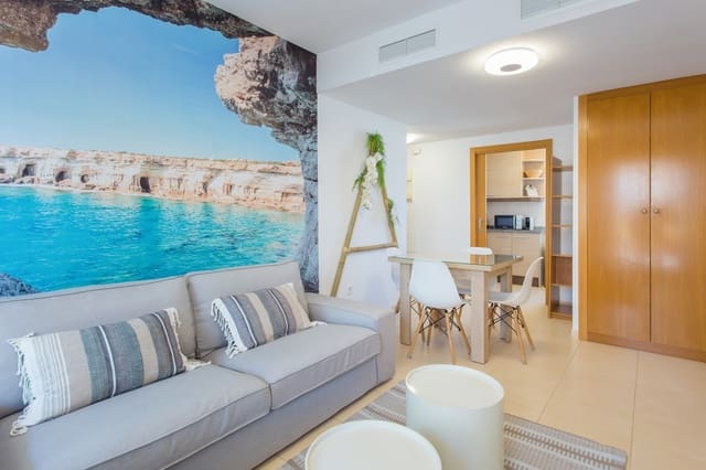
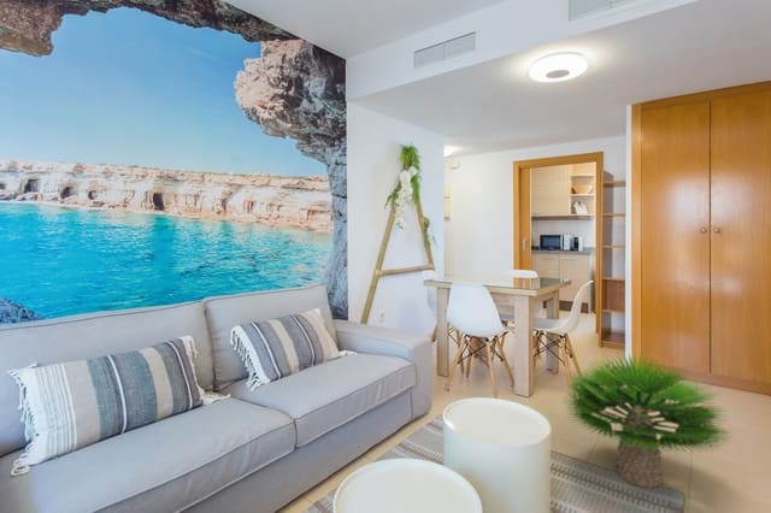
+ potted plant [559,353,735,489]
